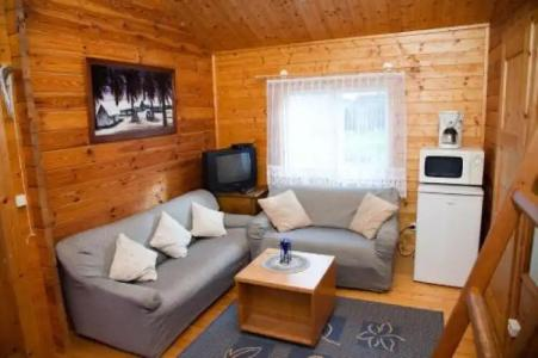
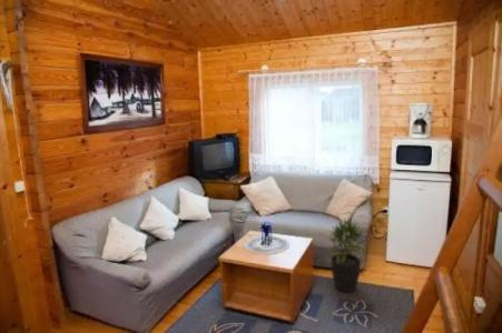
+ potted plant [327,218,371,293]
